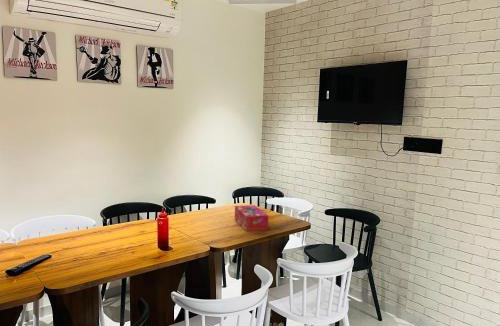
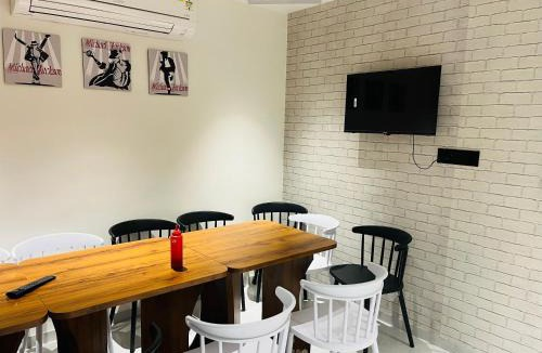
- tissue box [234,204,269,232]
